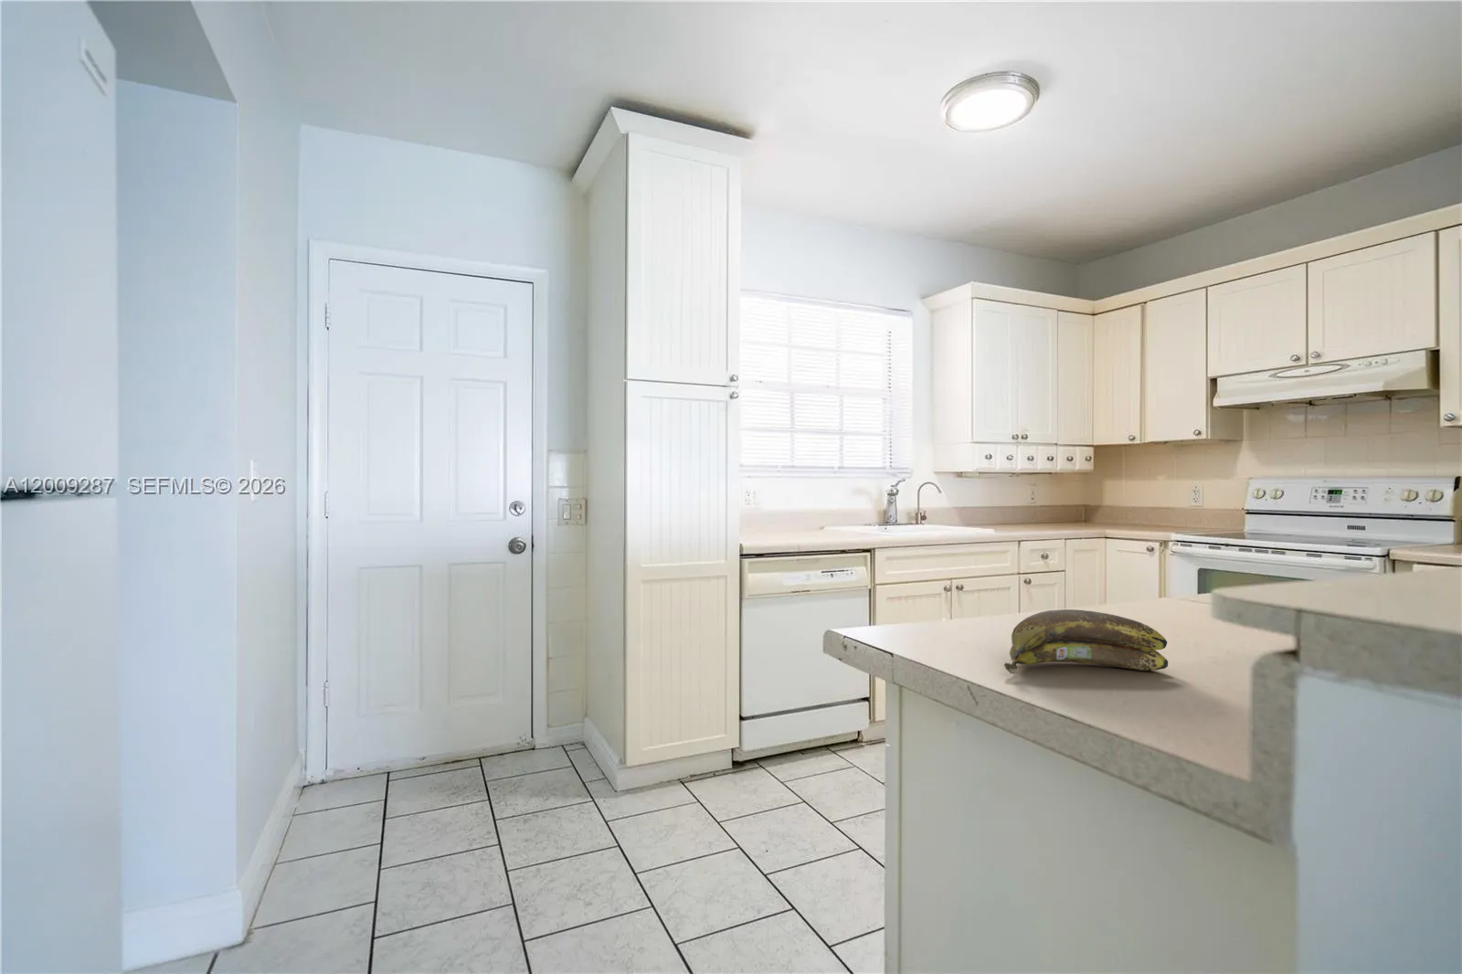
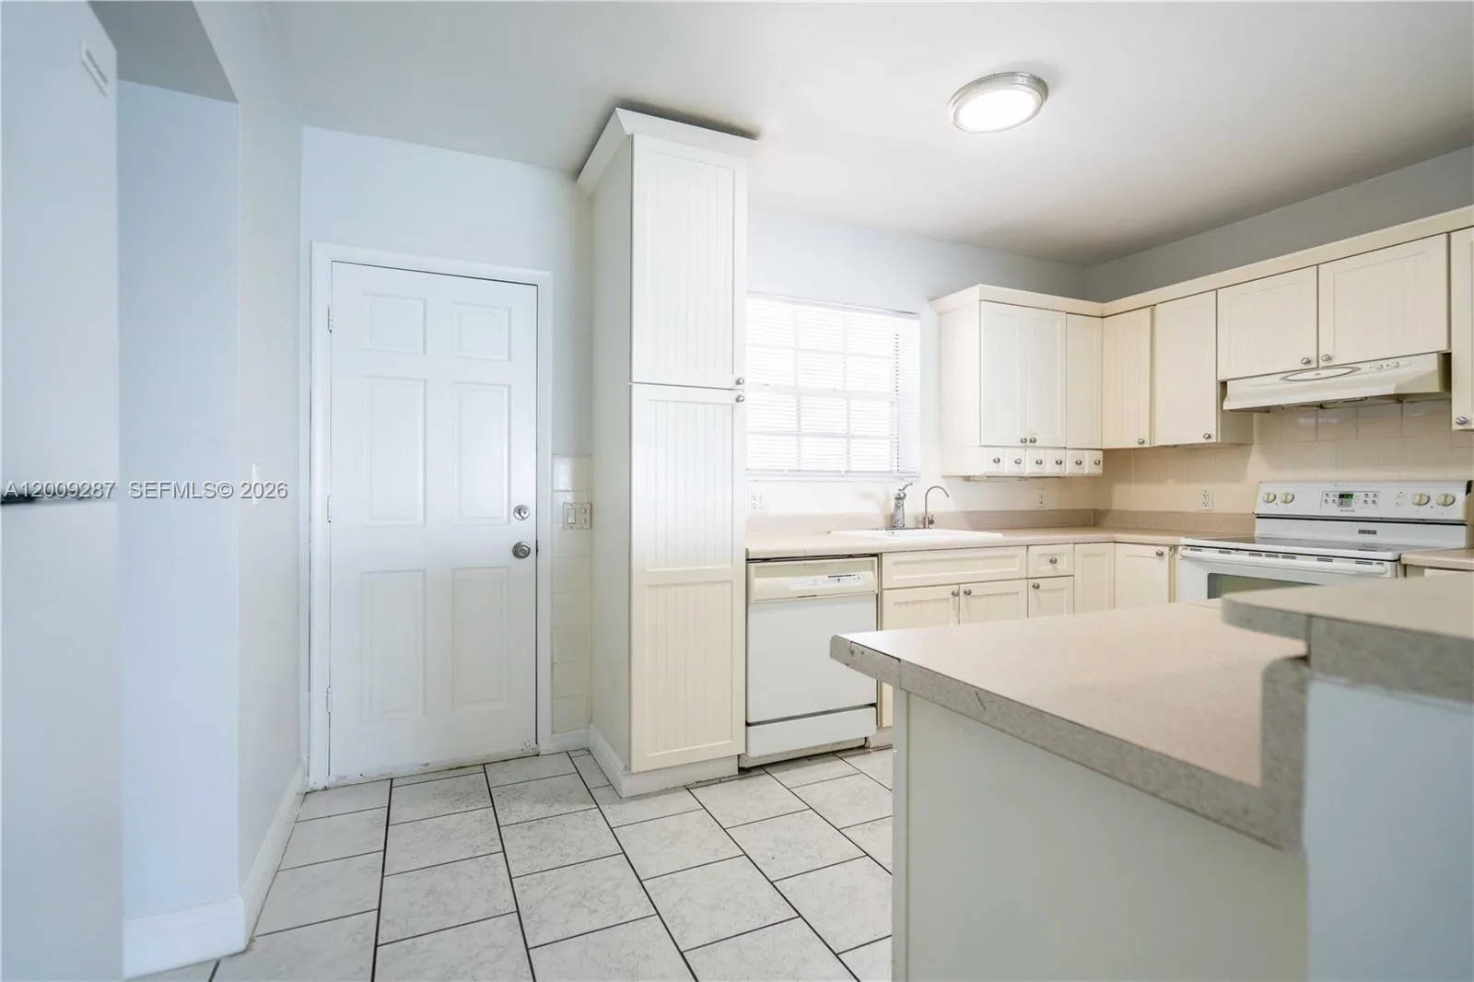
- banana [1003,609,1169,674]
